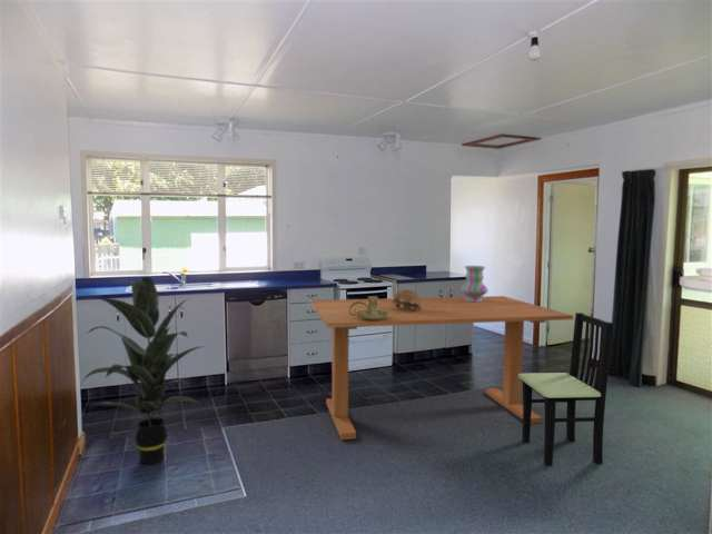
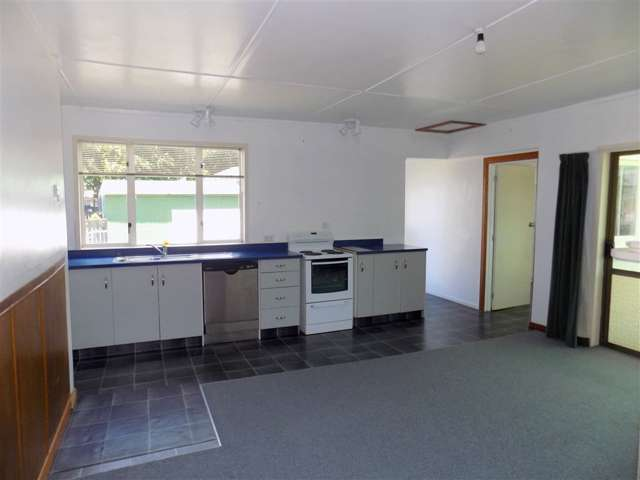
- dining chair [518,312,614,467]
- decorative bowl [393,288,422,313]
- vase [459,265,490,301]
- dining table [309,295,574,441]
- indoor plant [80,276,206,465]
- candle holder [349,295,389,319]
